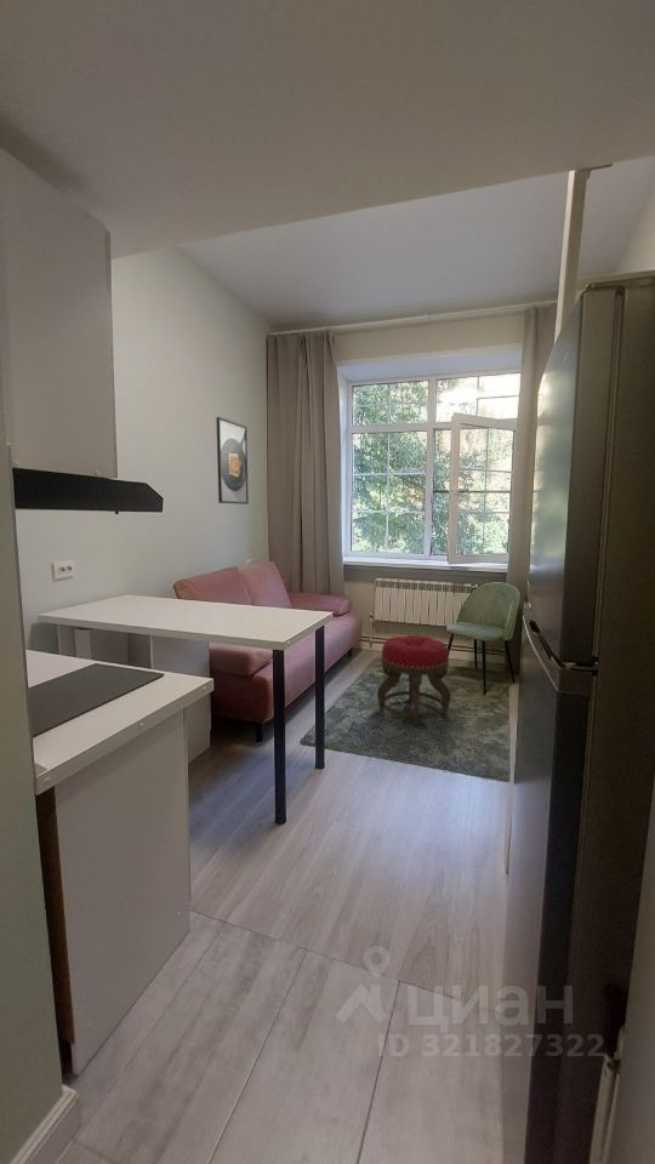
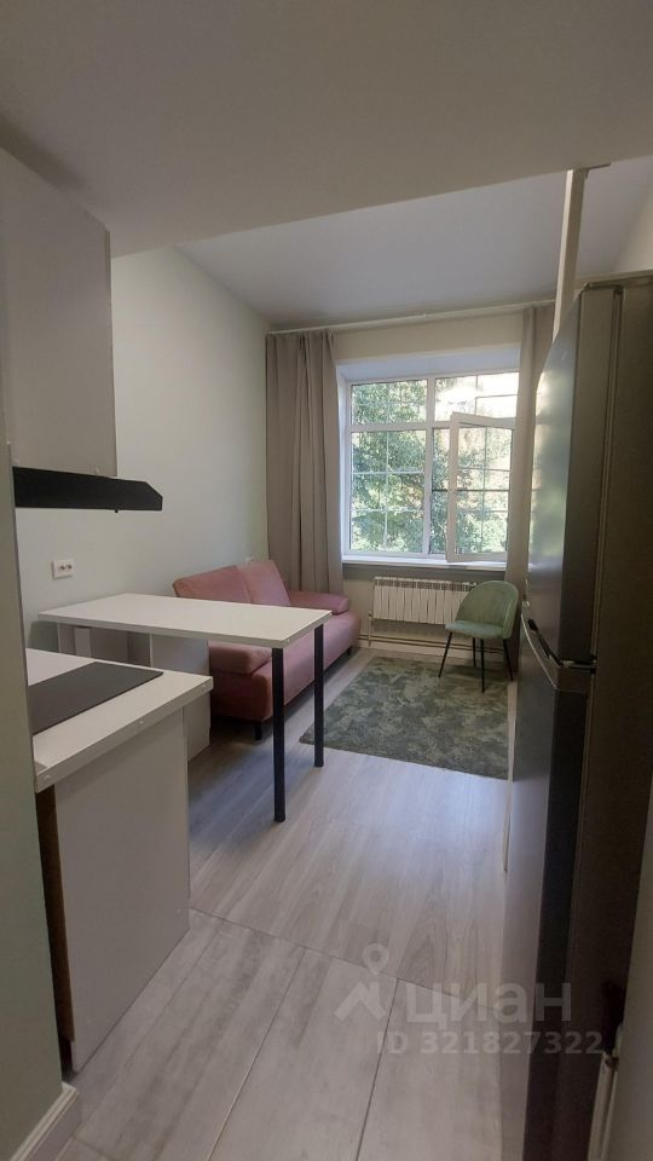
- stool [376,634,452,728]
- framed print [215,416,250,506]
